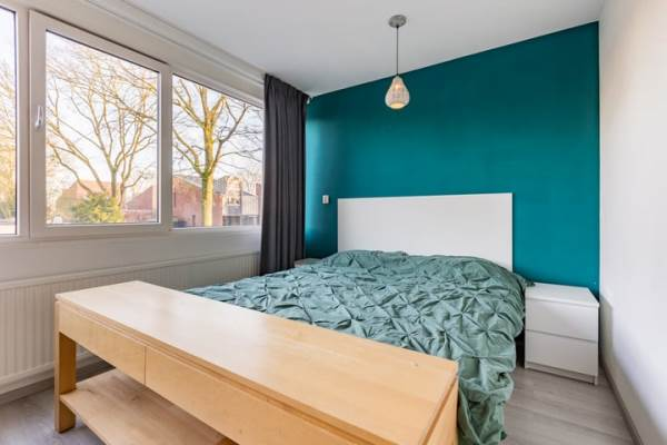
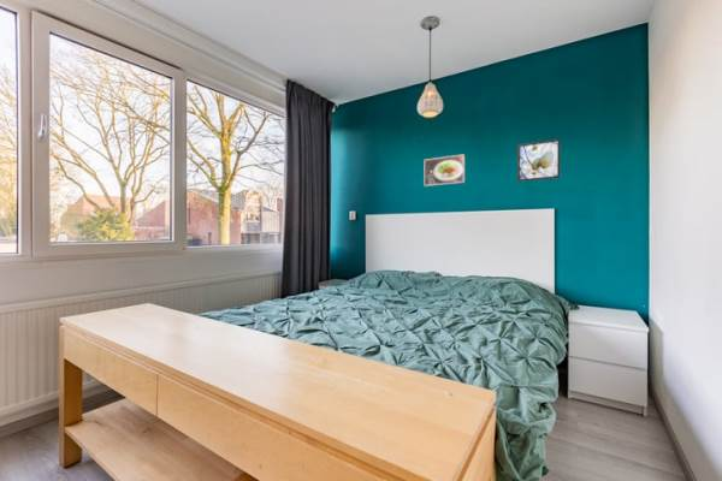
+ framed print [424,154,466,188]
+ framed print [516,138,561,183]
